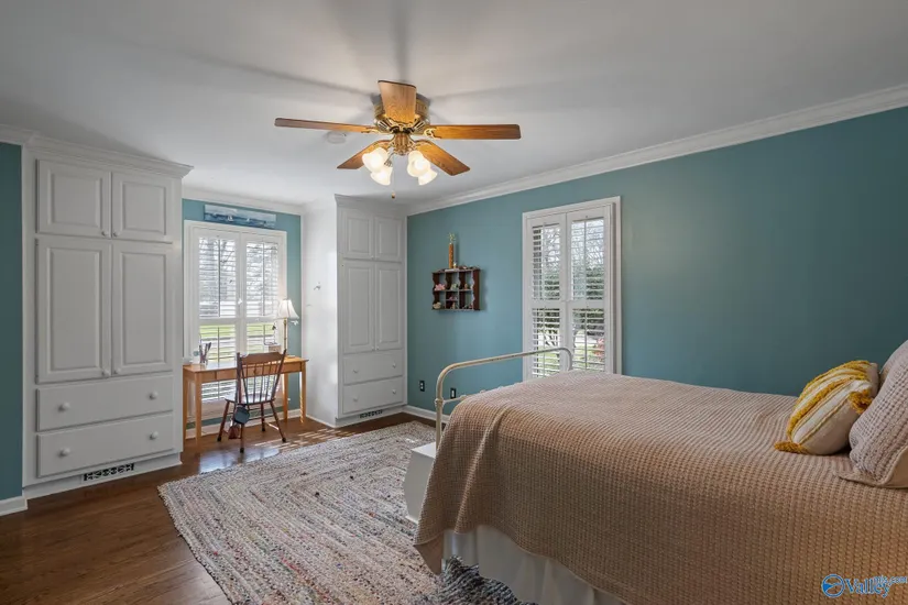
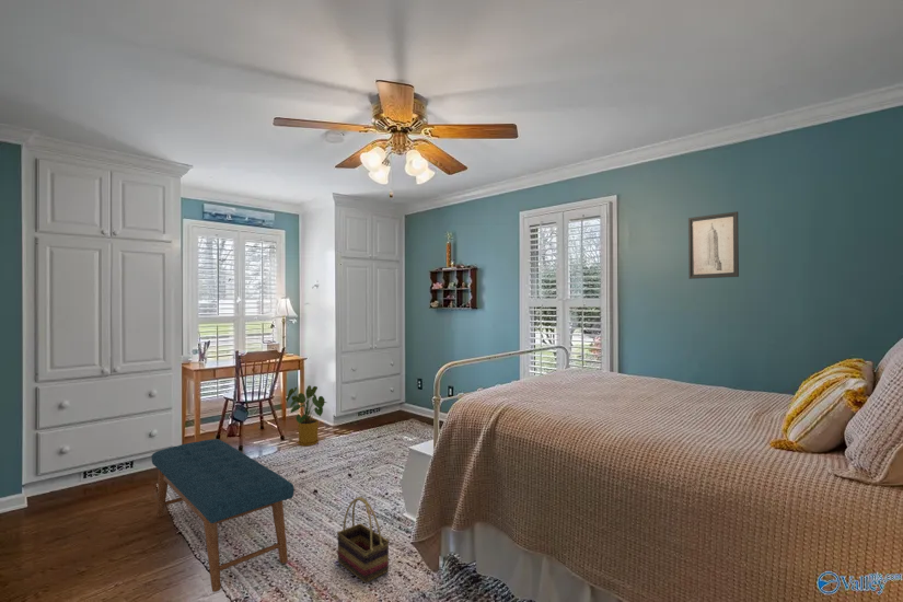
+ house plant [285,384,327,447]
+ bench [151,438,296,593]
+ wall art [687,210,740,280]
+ basket [336,496,391,584]
